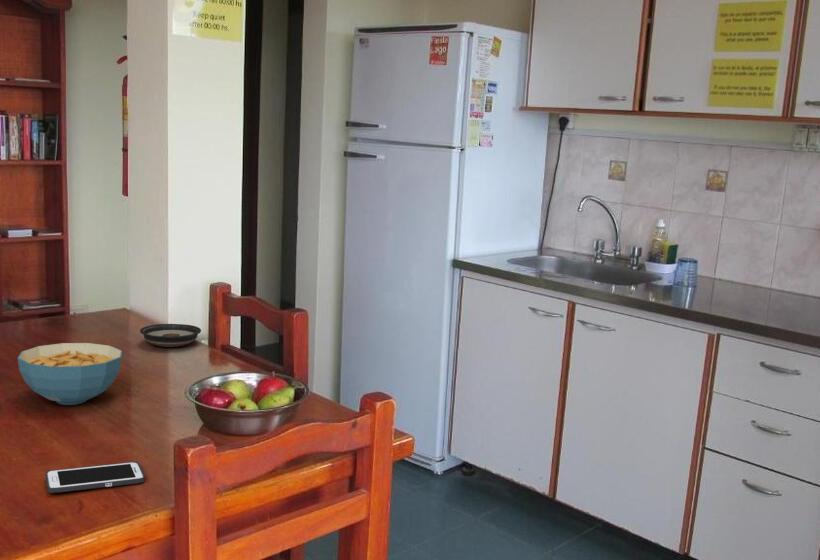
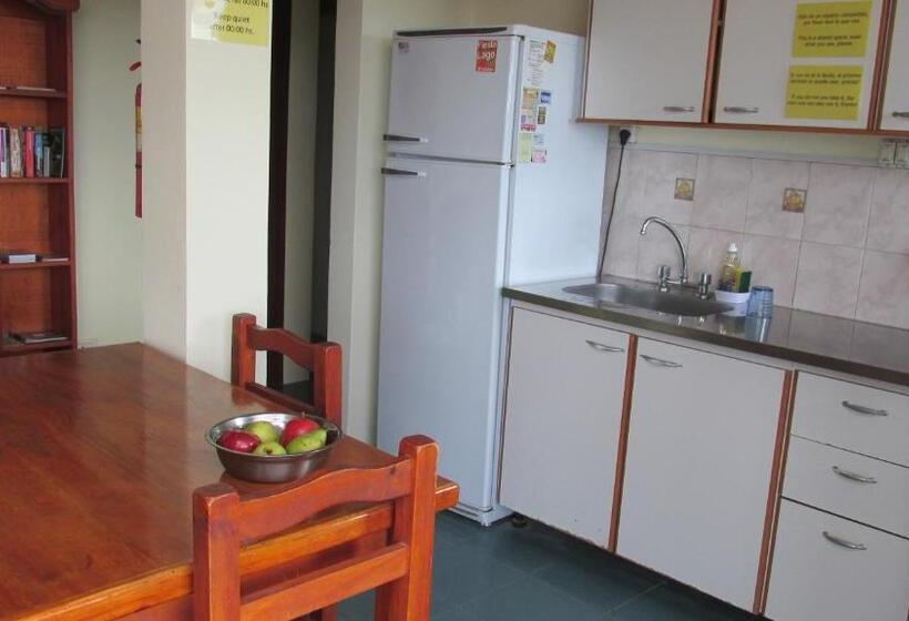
- saucer [139,323,202,348]
- cell phone [45,461,146,494]
- cereal bowl [17,342,123,406]
